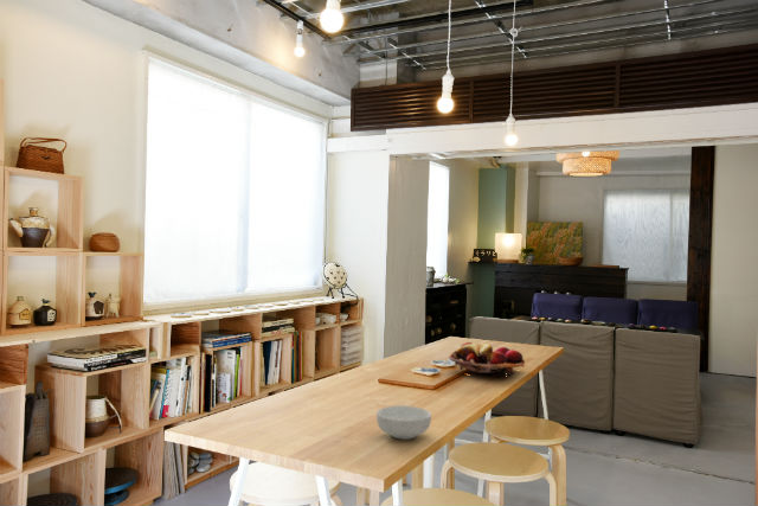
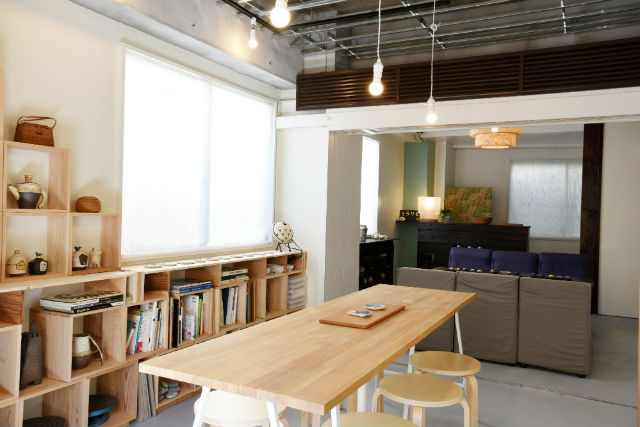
- cereal bowl [375,404,432,441]
- fruit basket [448,341,526,378]
